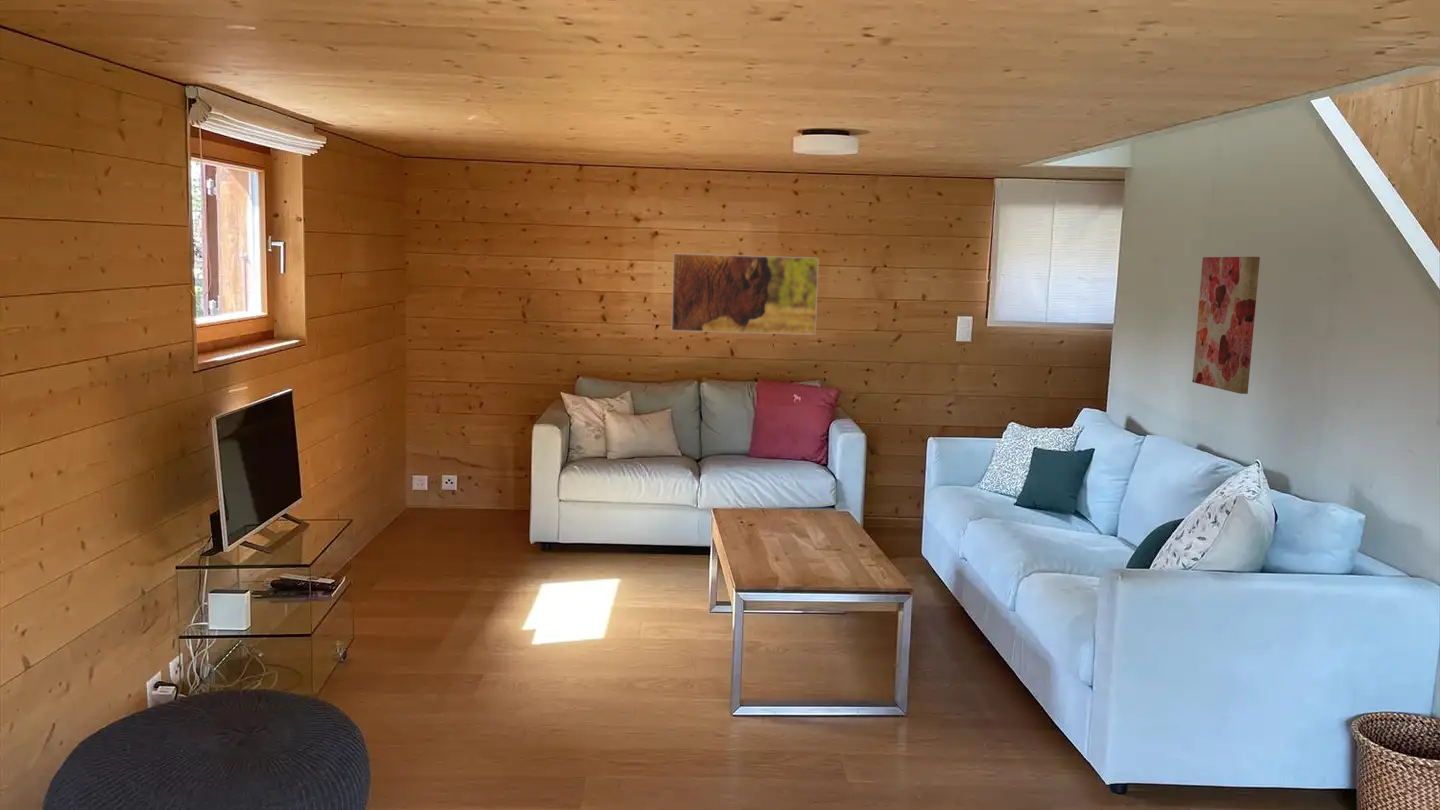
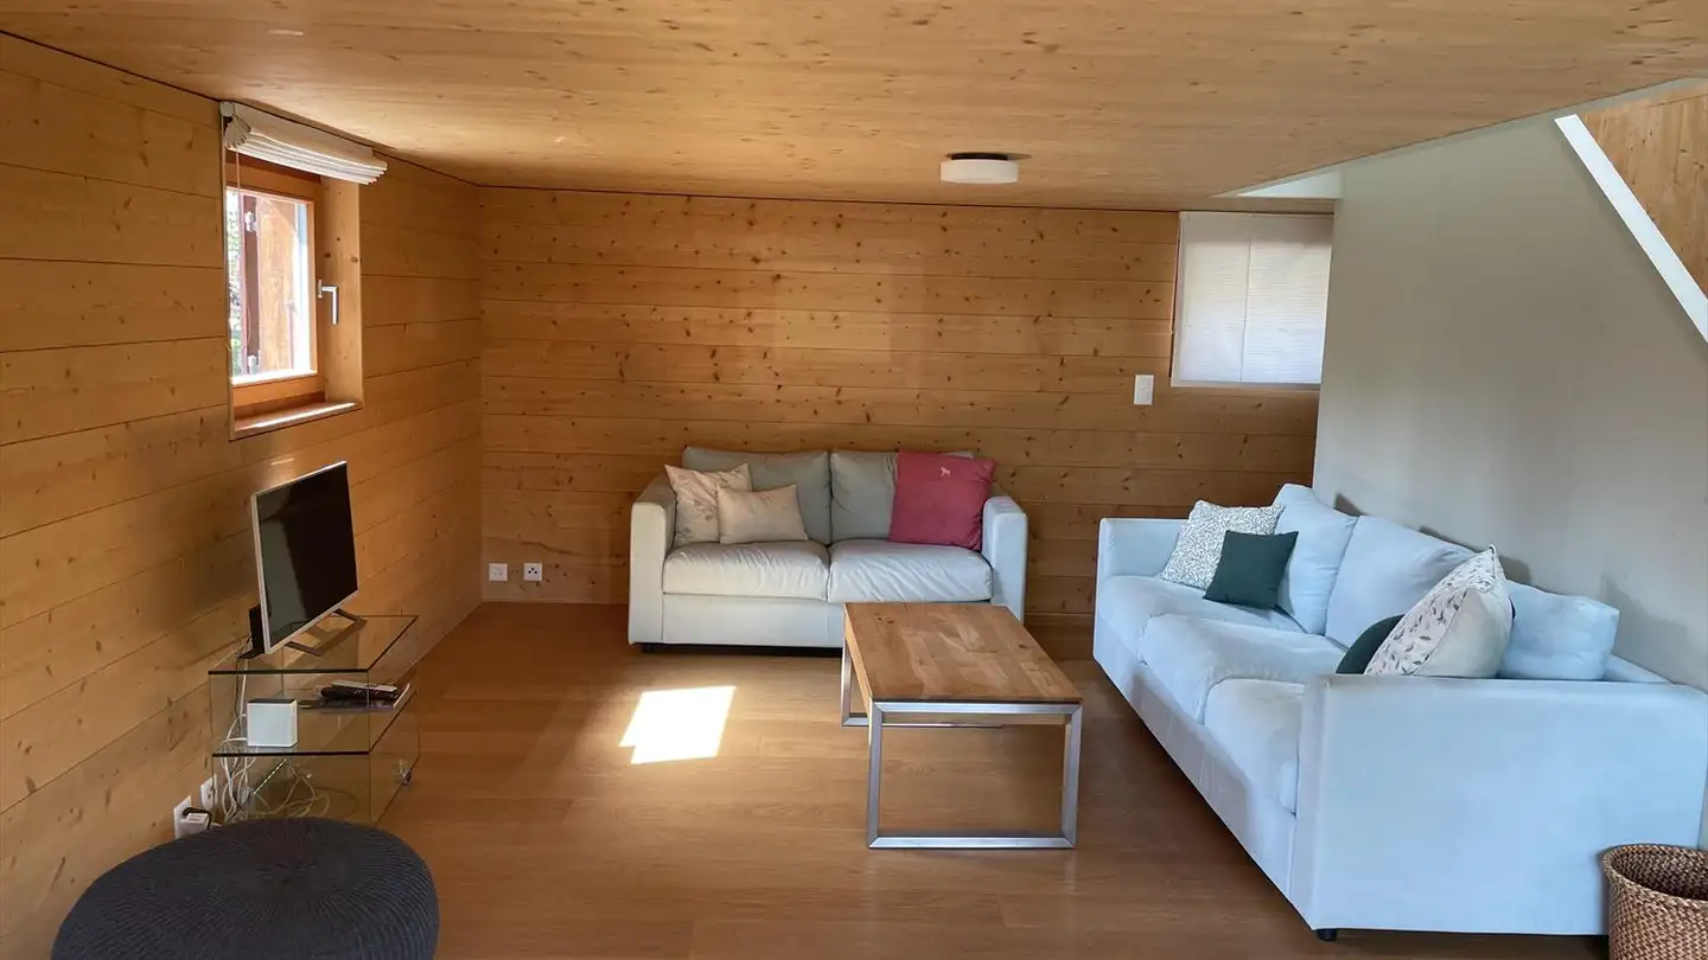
- wall art [1191,256,1261,395]
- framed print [671,252,820,336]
